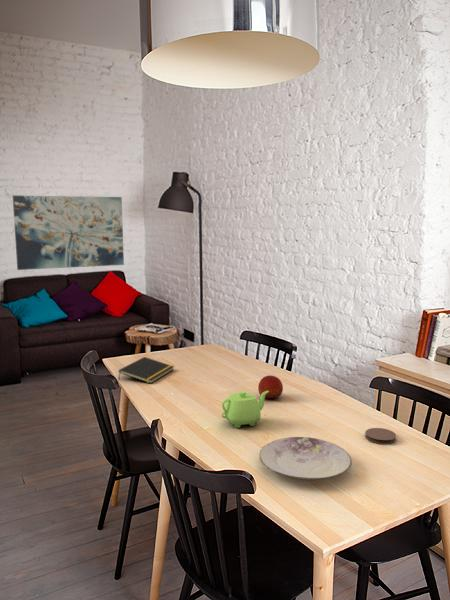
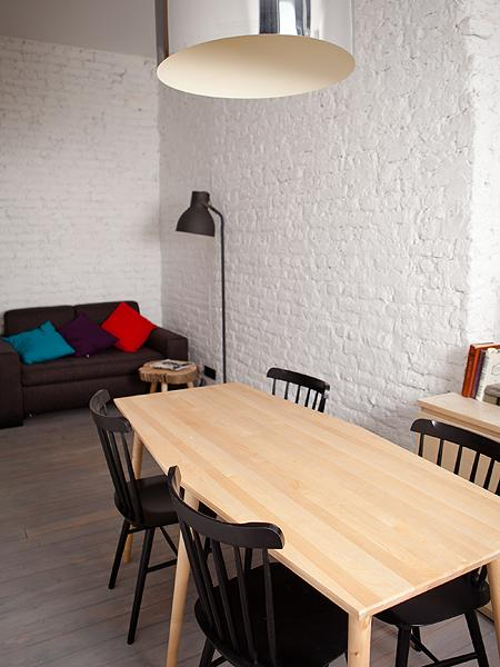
- wall art [12,195,125,271]
- teapot [221,390,269,429]
- plate [258,436,353,481]
- notepad [118,356,175,384]
- fruit [257,375,284,400]
- coaster [364,427,397,445]
